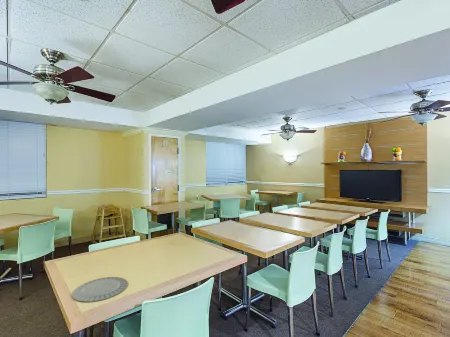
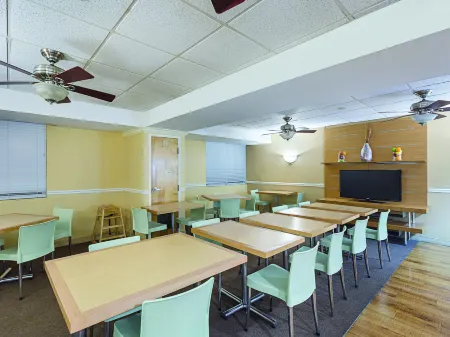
- chinaware [71,276,129,303]
